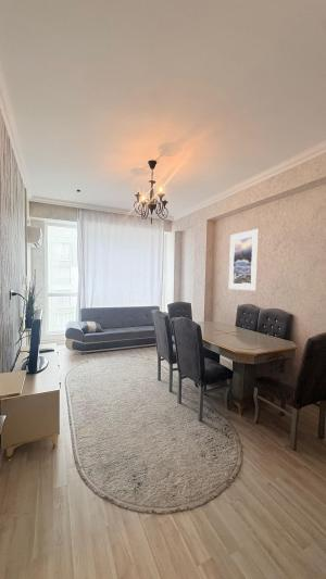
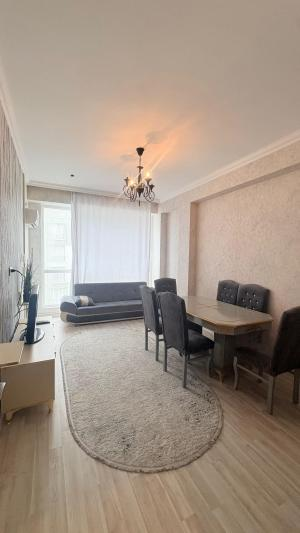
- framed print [228,228,260,291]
